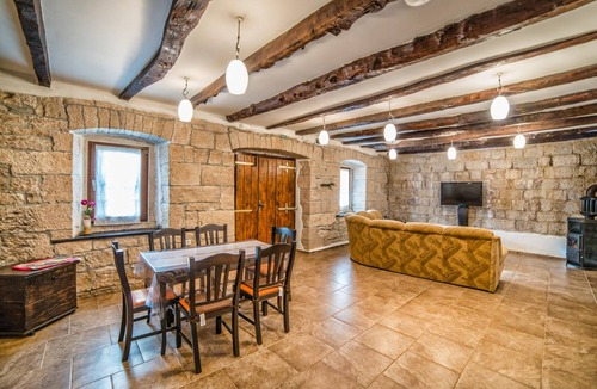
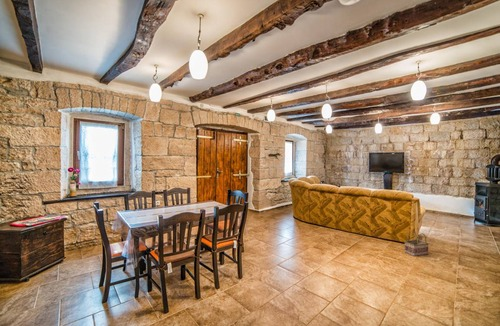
+ basket [404,229,430,257]
